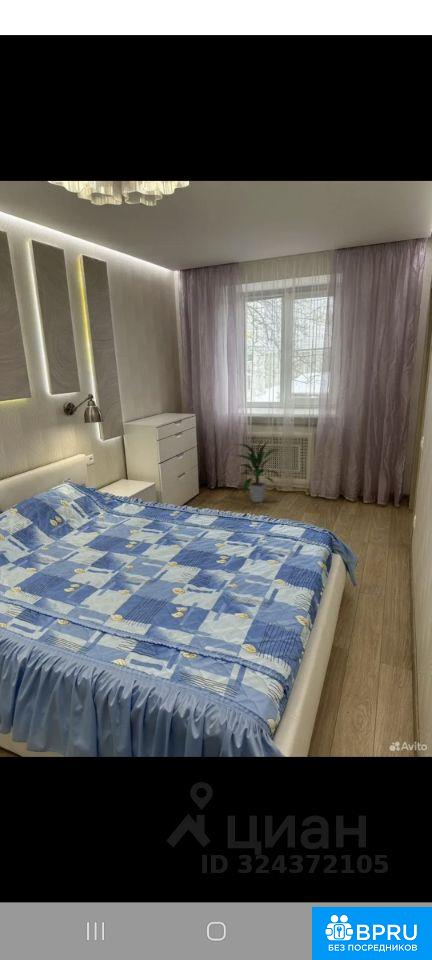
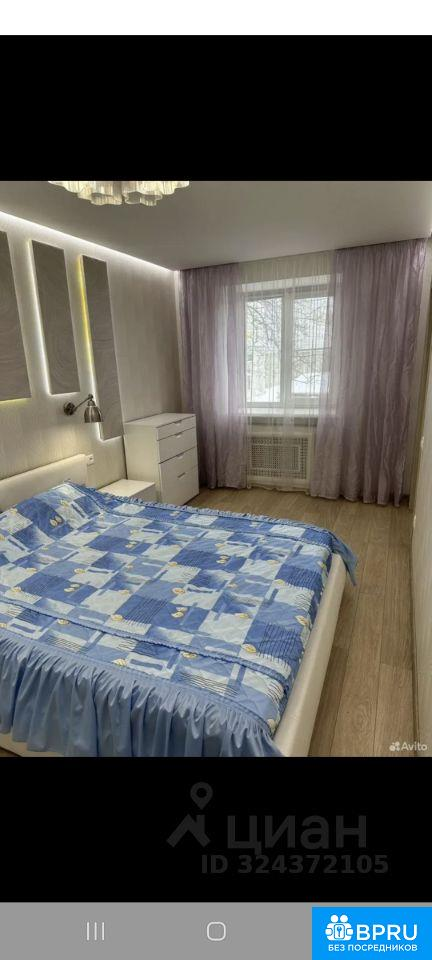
- indoor plant [234,437,283,503]
